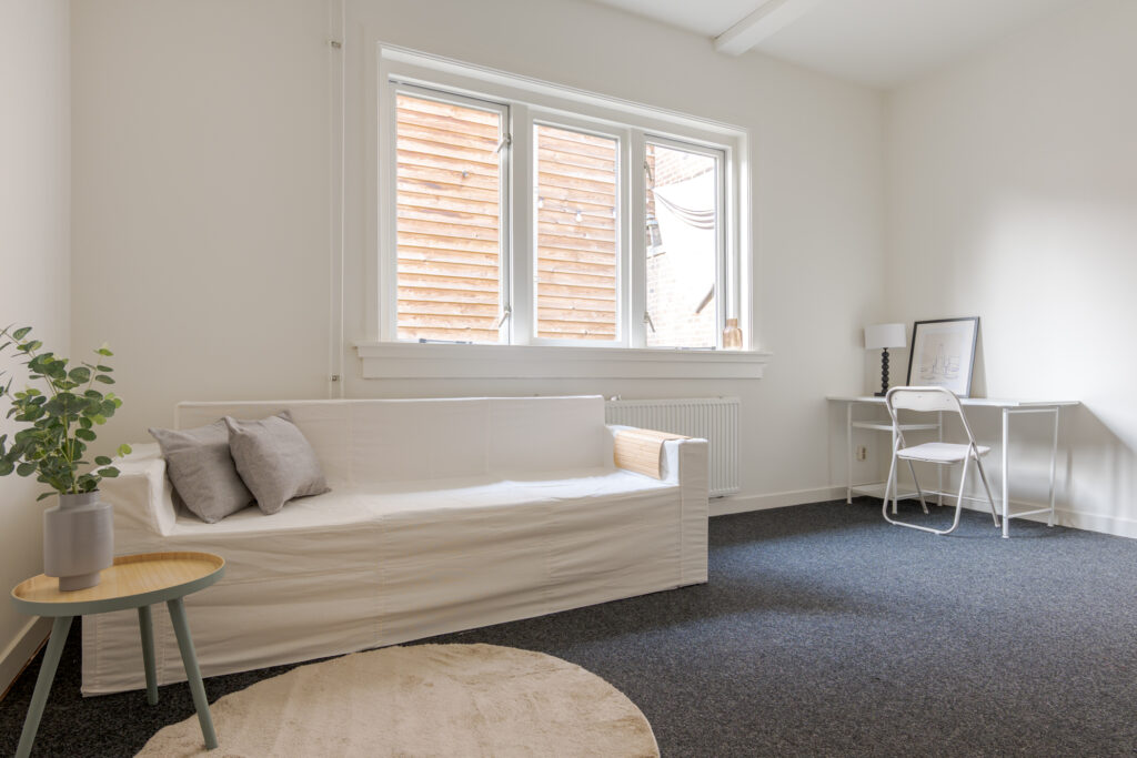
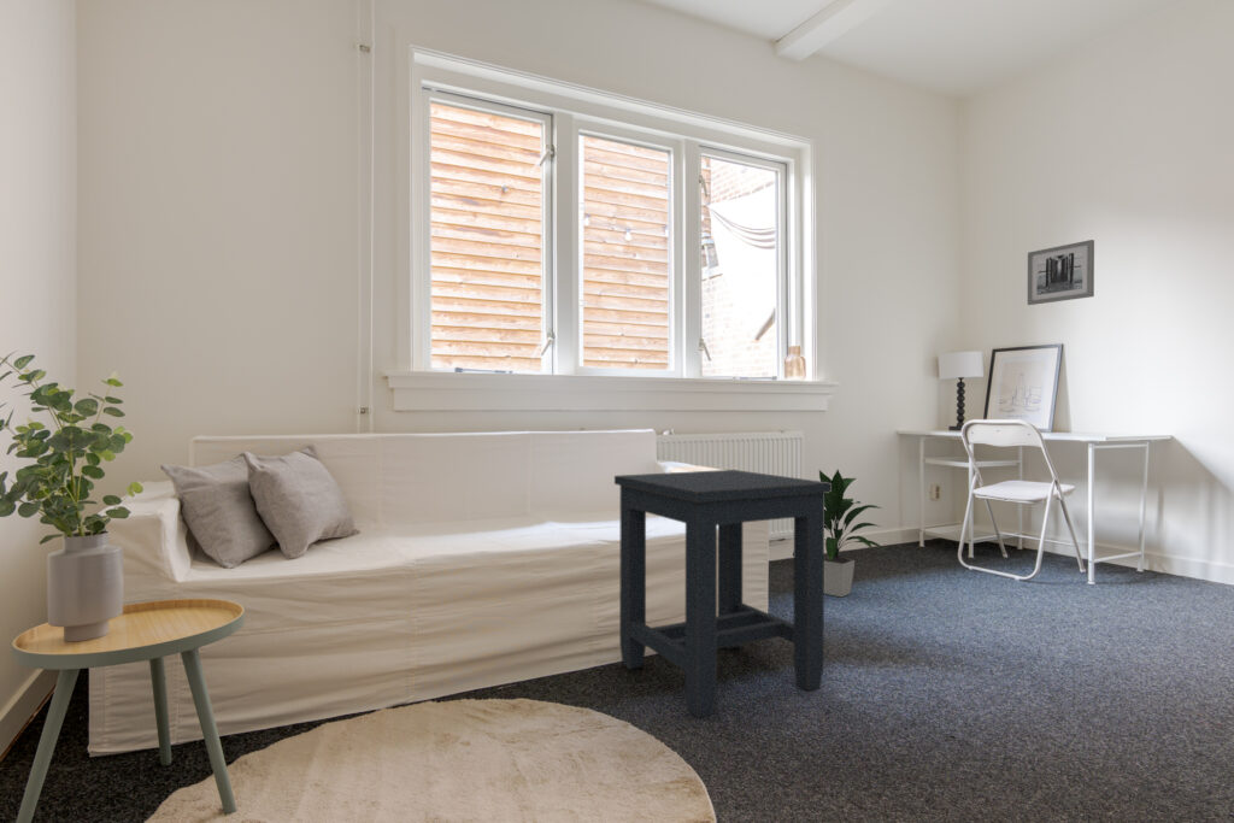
+ indoor plant [792,469,886,598]
+ wall art [1027,239,1095,306]
+ side table [613,469,832,719]
